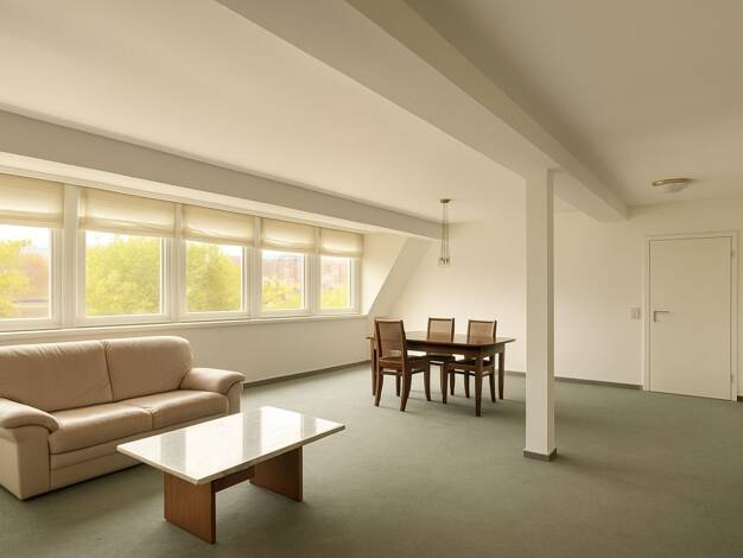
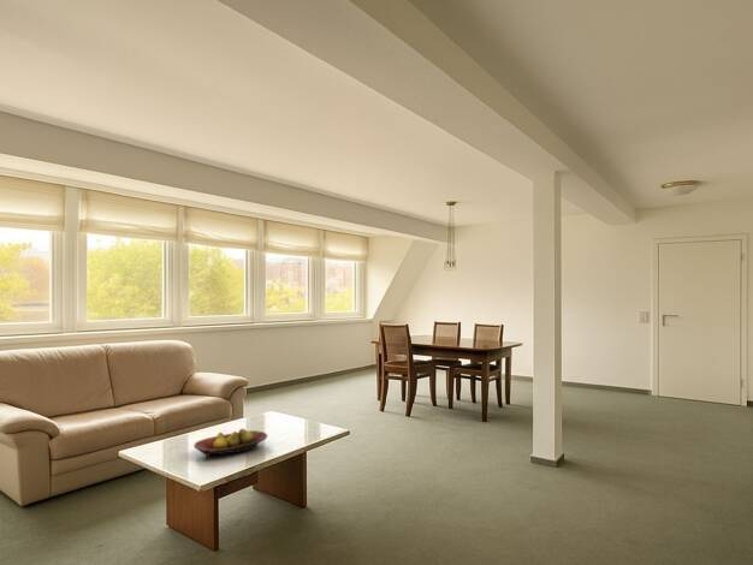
+ fruit bowl [192,428,268,458]
